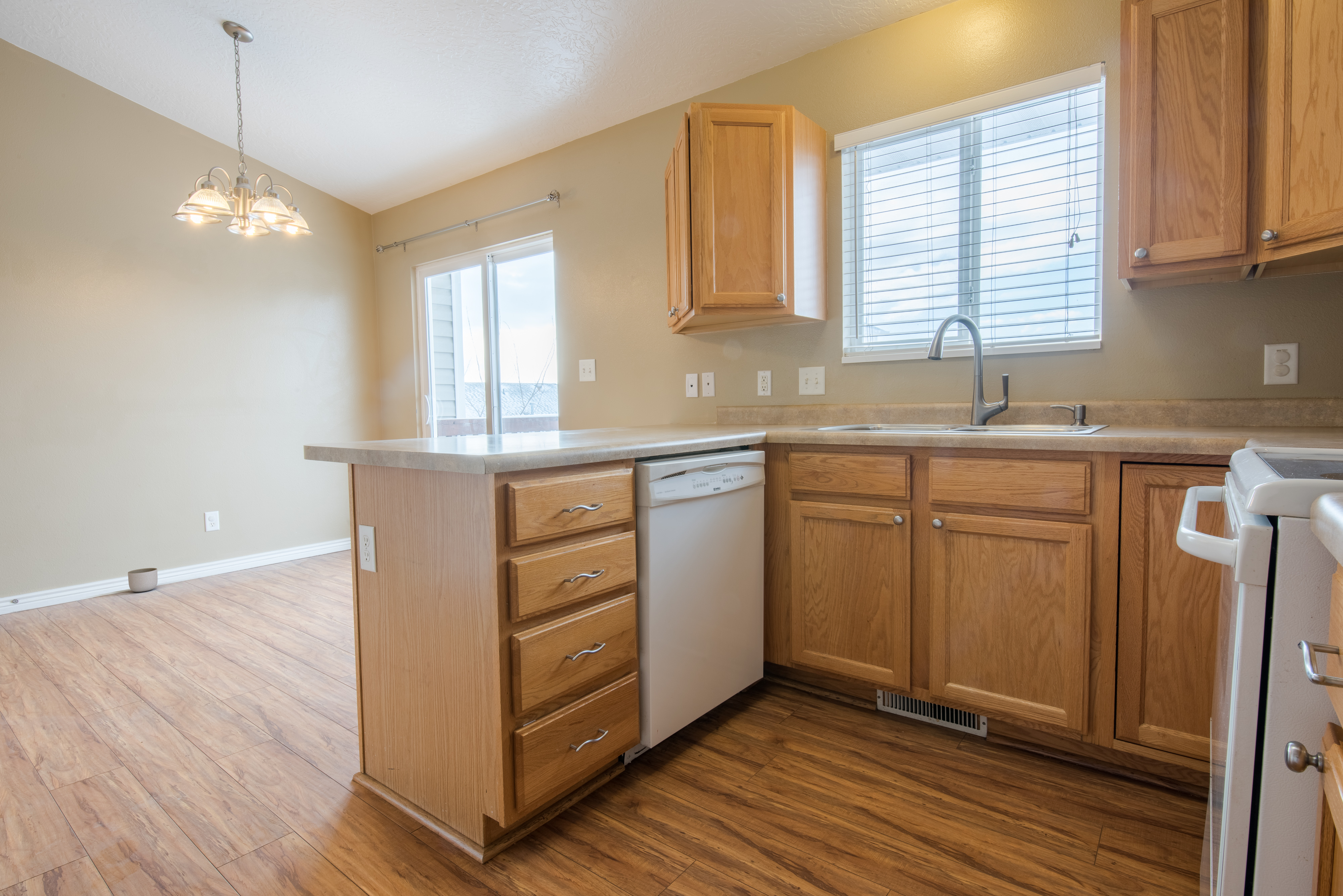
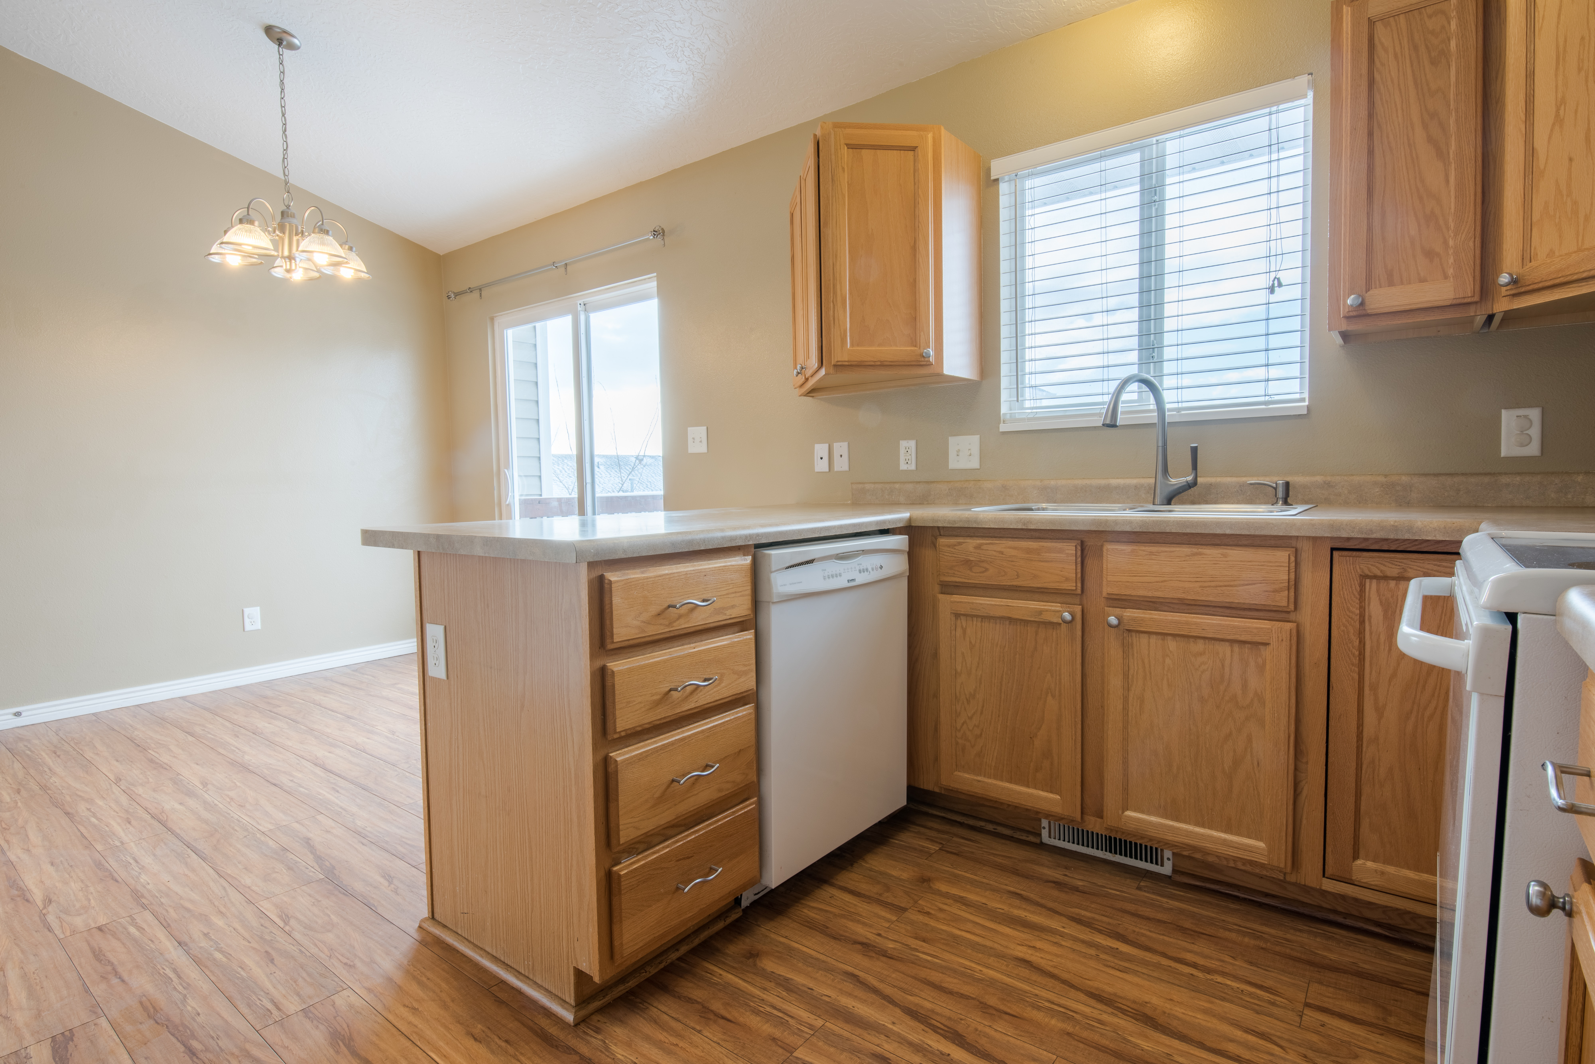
- planter [128,567,158,592]
